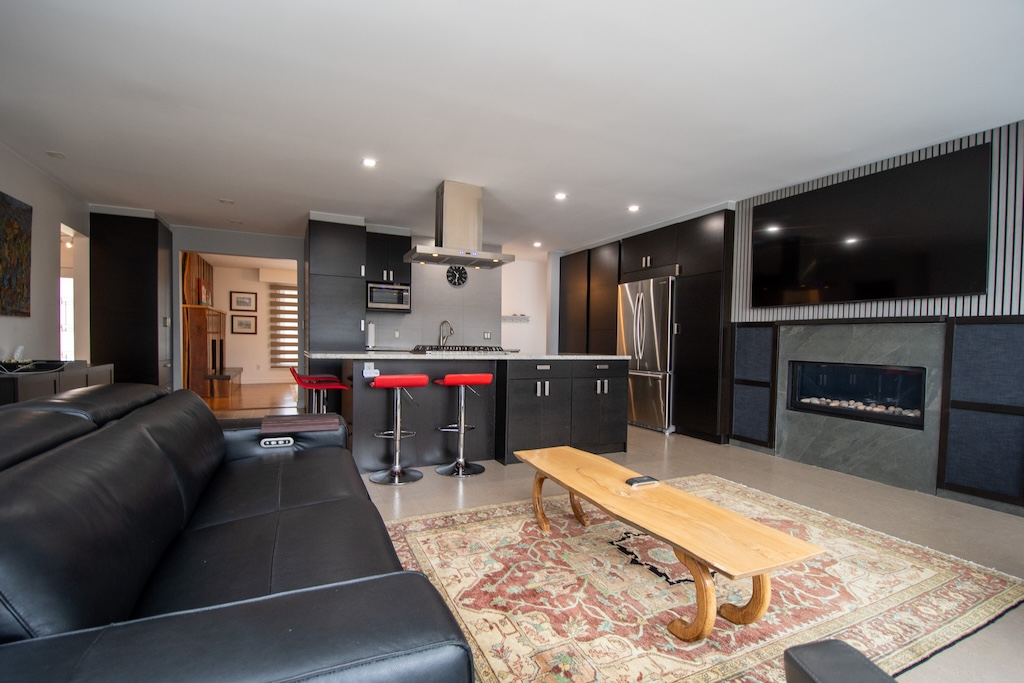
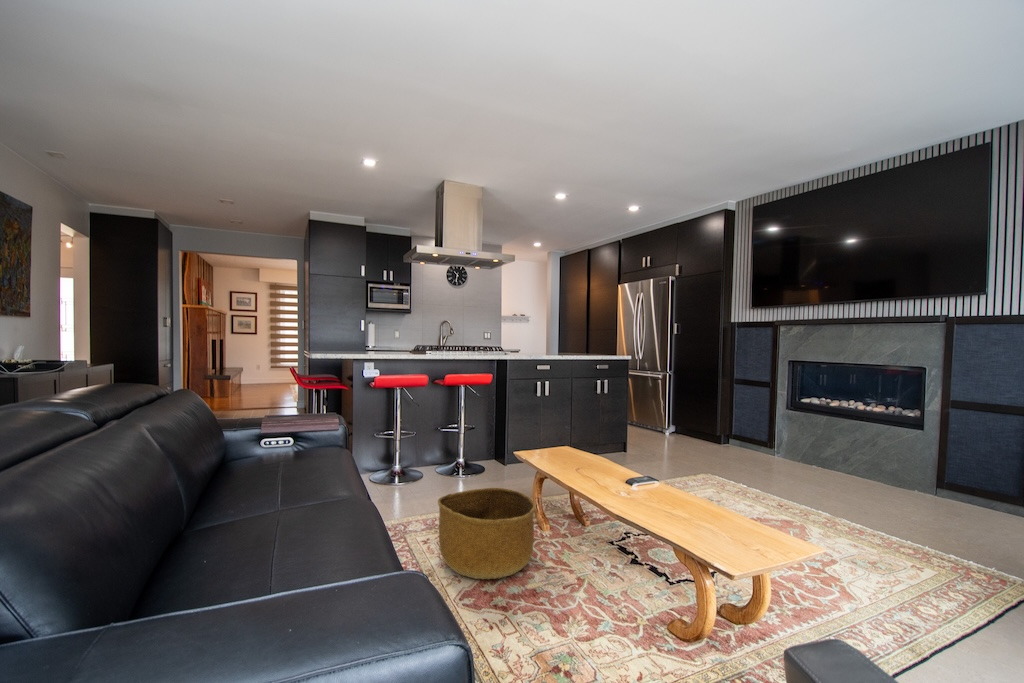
+ basket [437,487,536,580]
